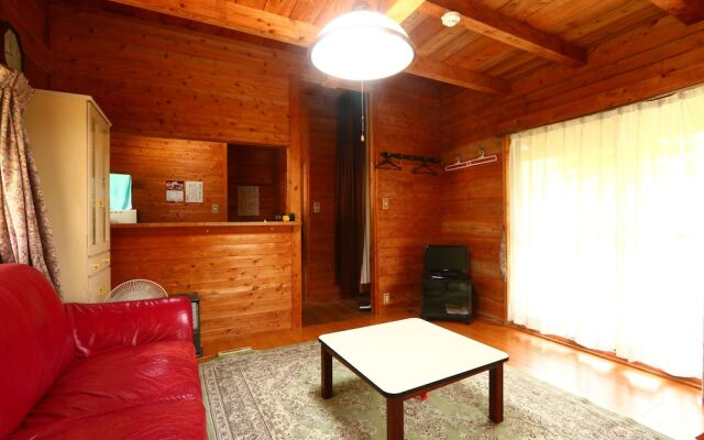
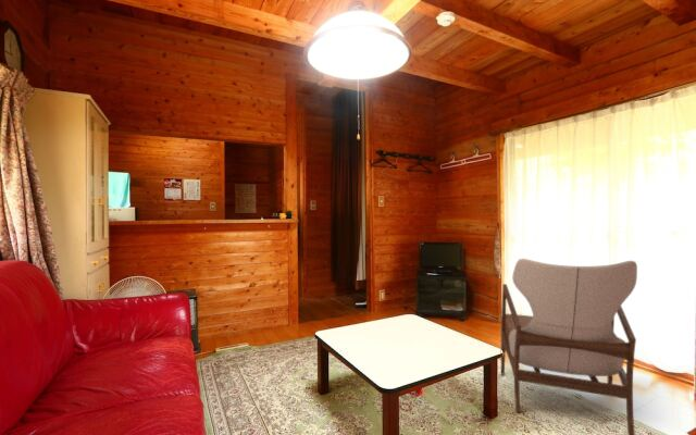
+ armchair [500,258,638,435]
